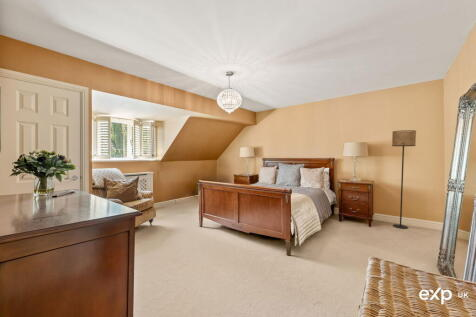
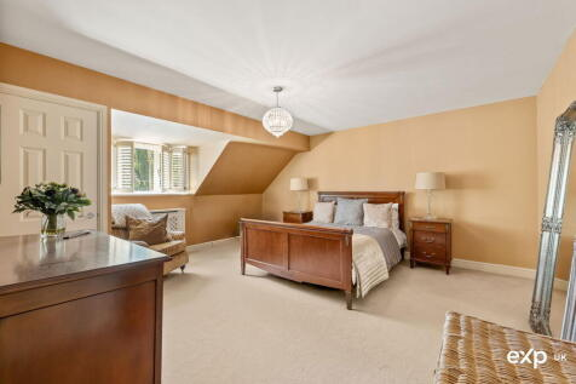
- floor lamp [391,129,417,230]
